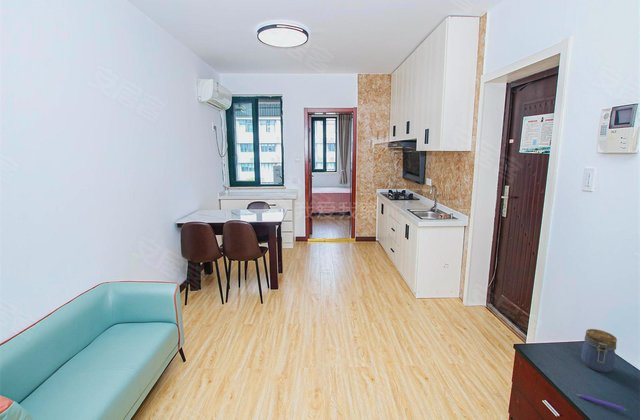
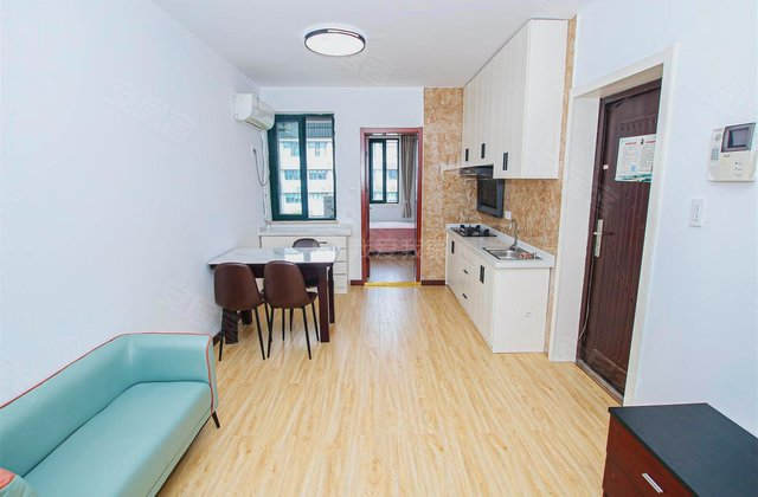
- jar [580,328,618,373]
- pen [575,393,627,412]
